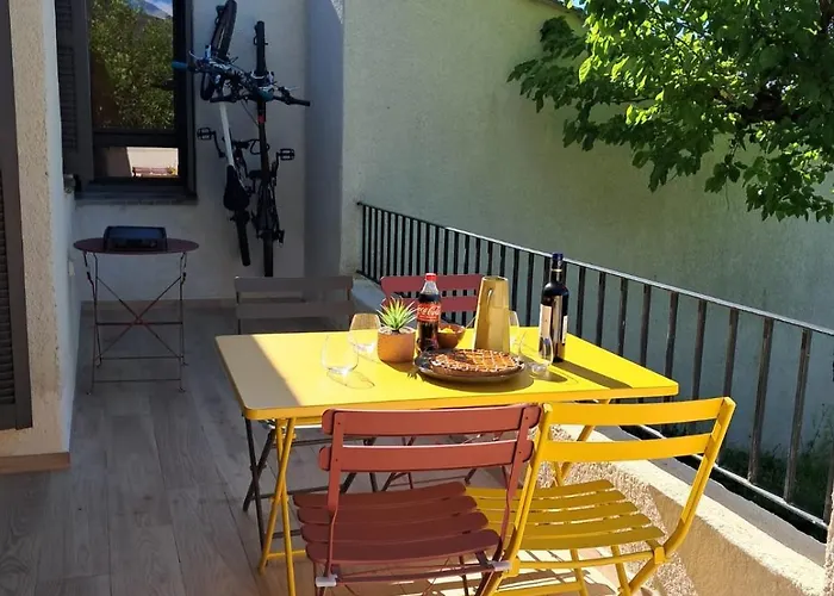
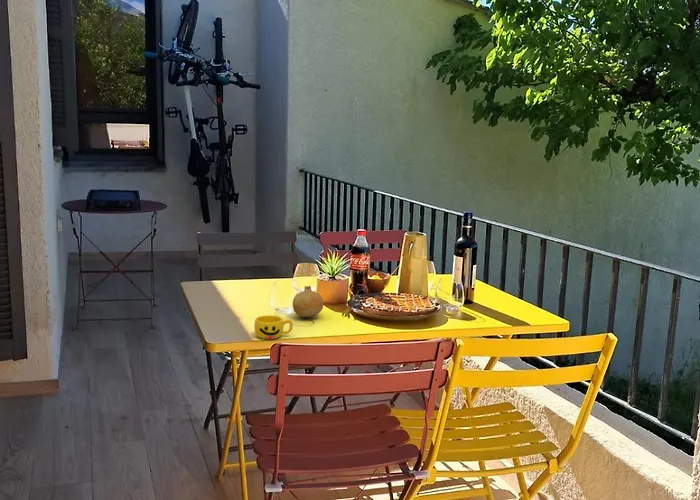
+ cup [253,314,294,340]
+ fruit [292,285,324,318]
